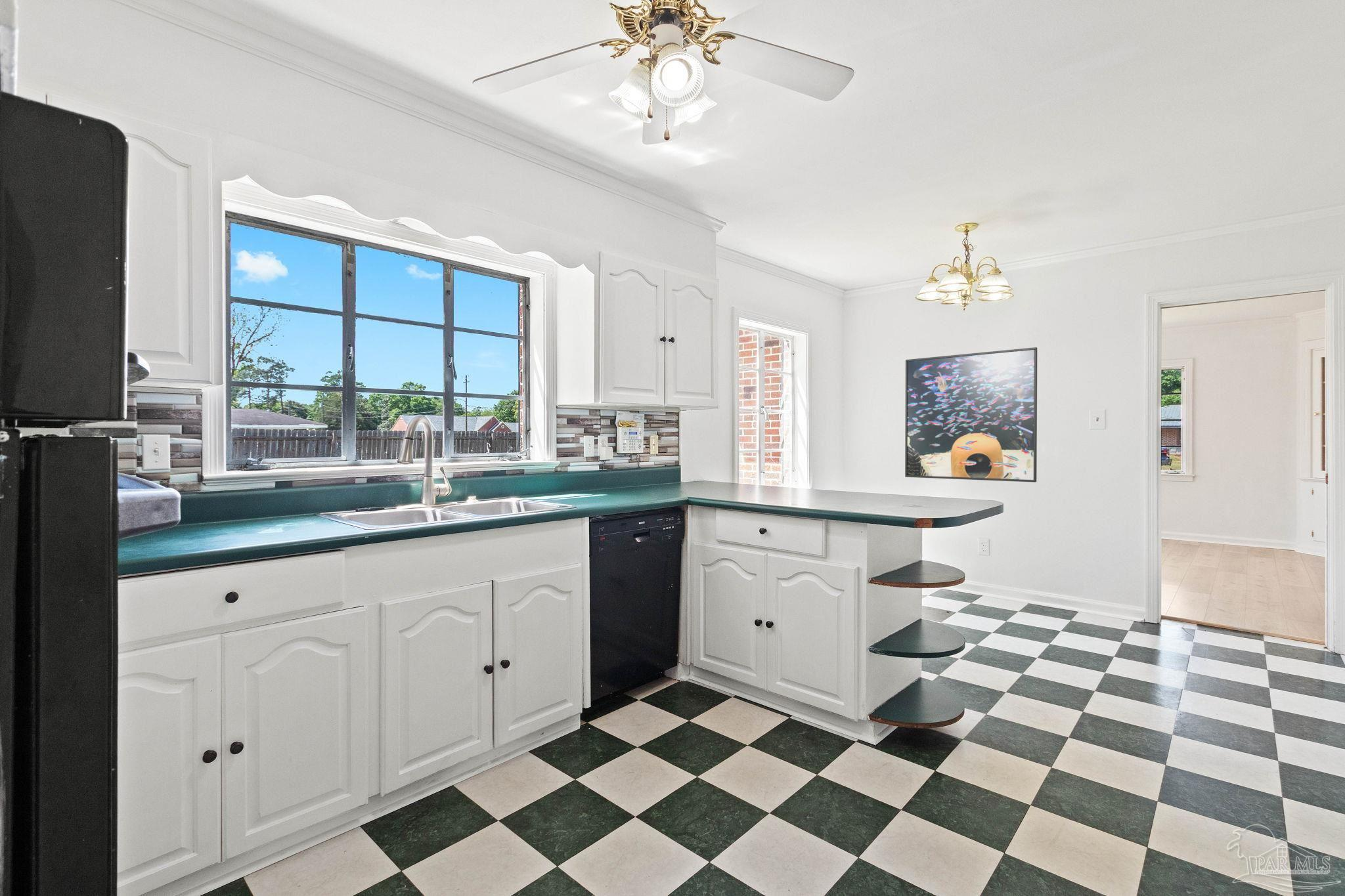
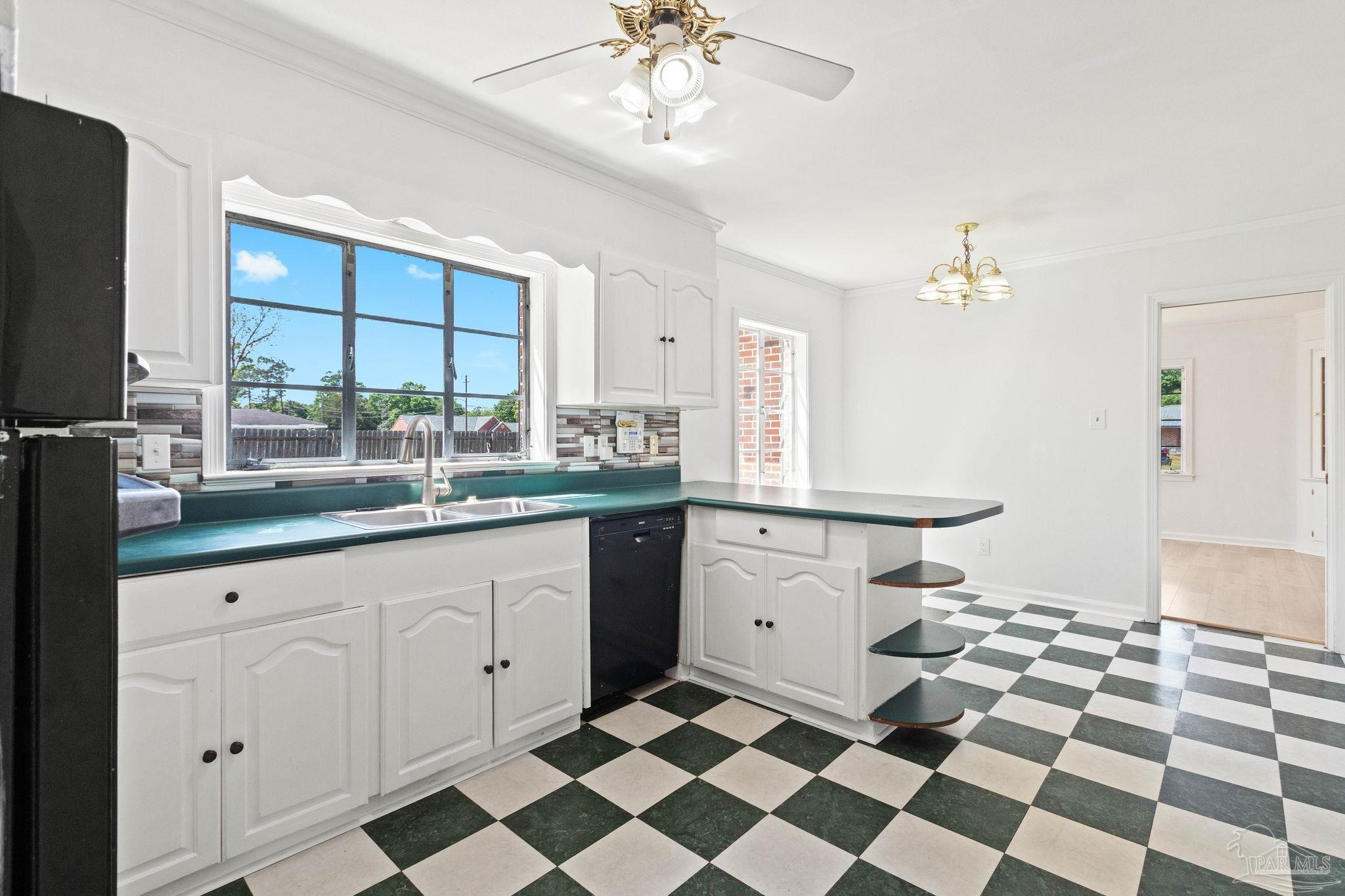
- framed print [904,347,1038,483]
